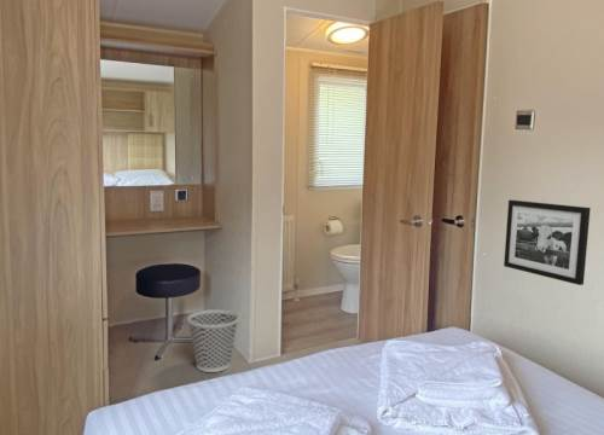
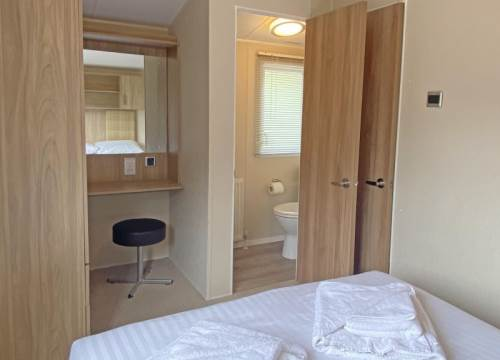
- picture frame [503,199,592,286]
- wastebasket [186,308,240,373]
